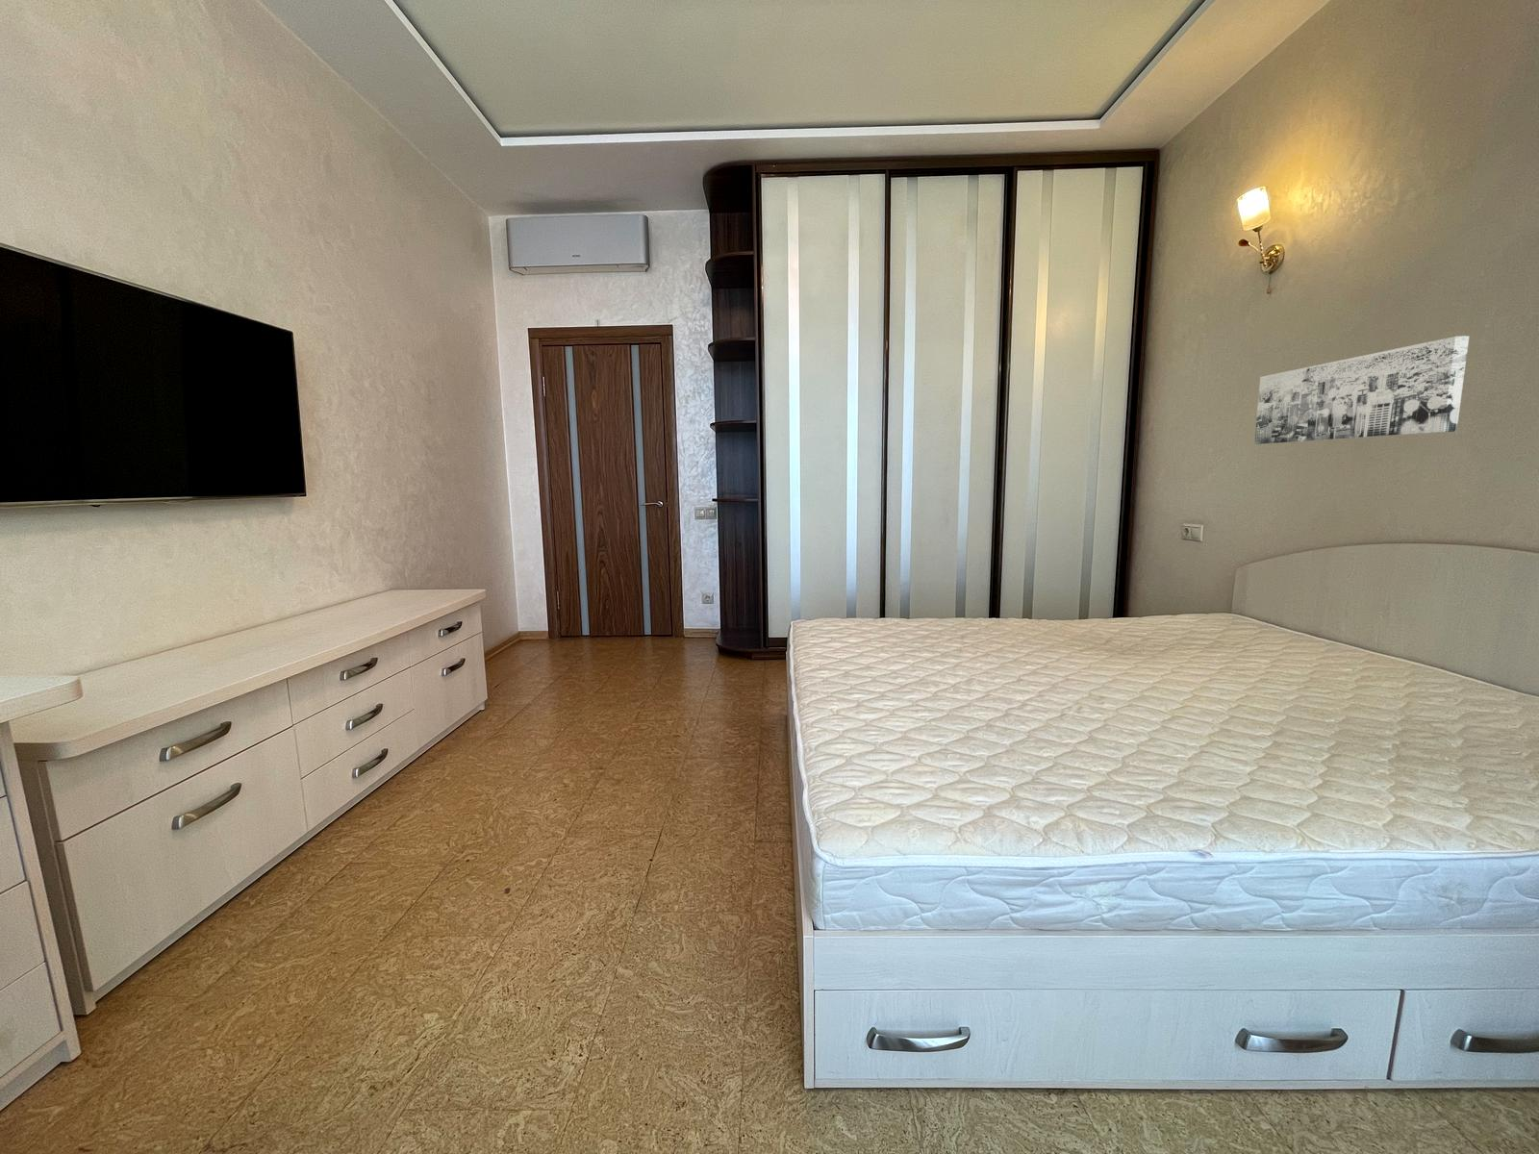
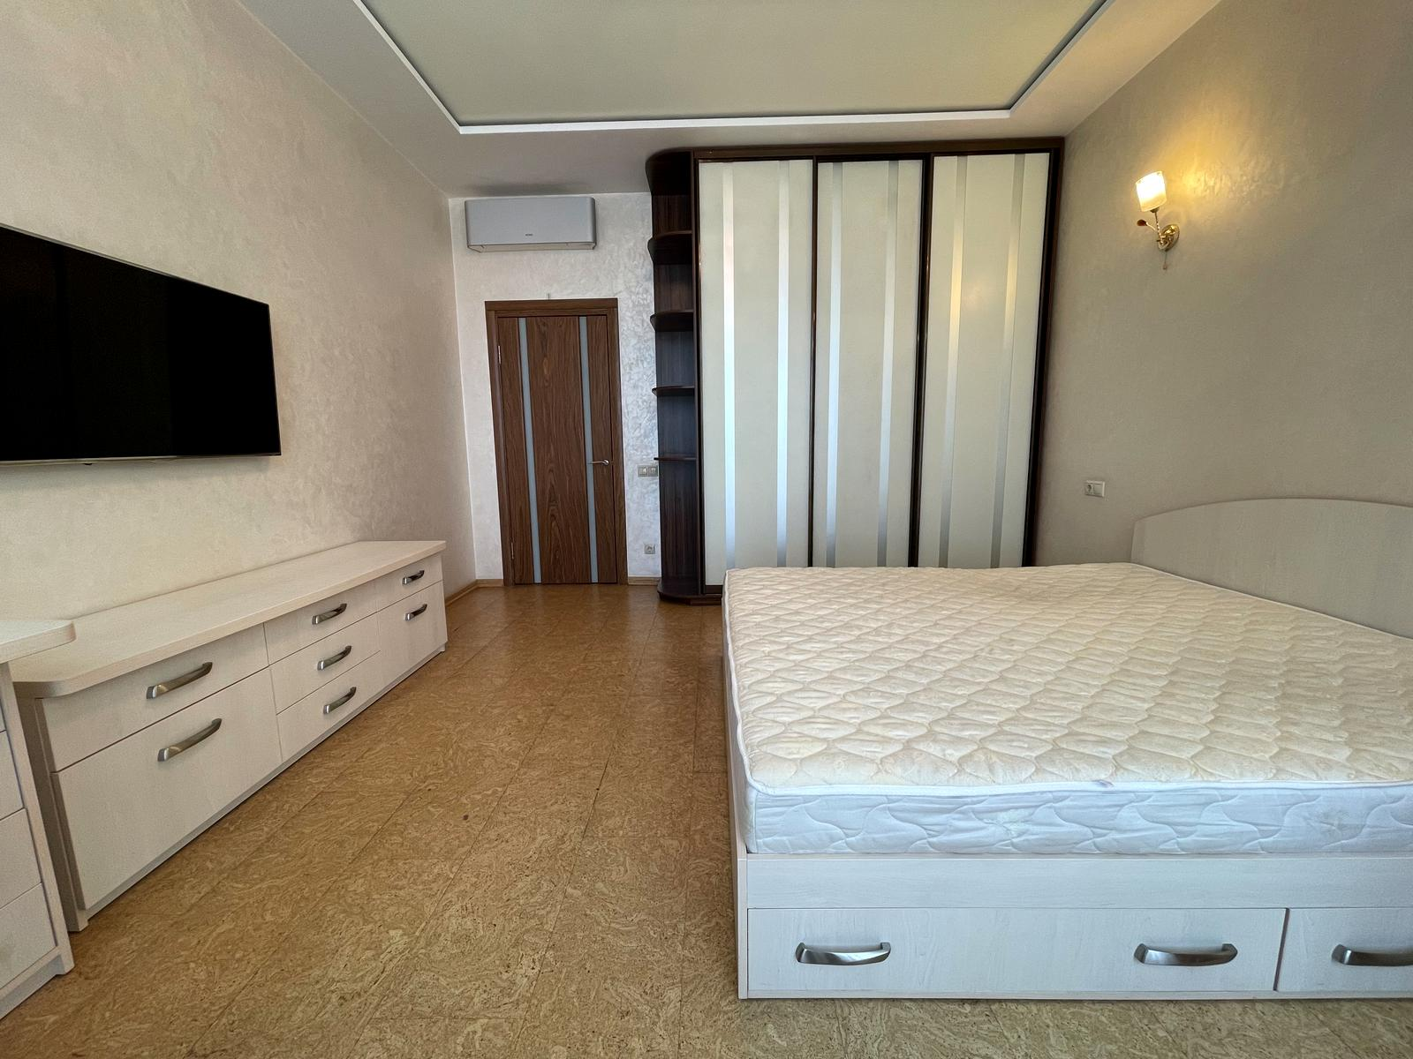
- wall art [1253,336,1470,445]
